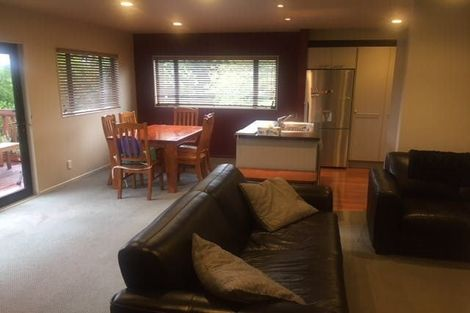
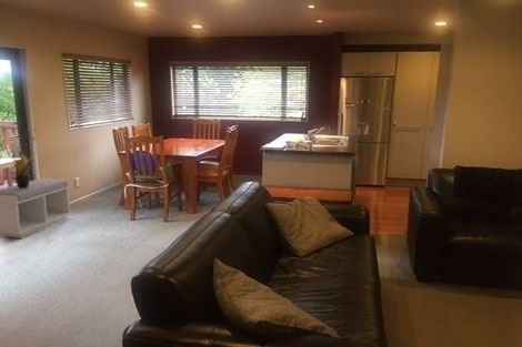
+ bench [0,177,72,239]
+ potted plant [9,153,33,188]
